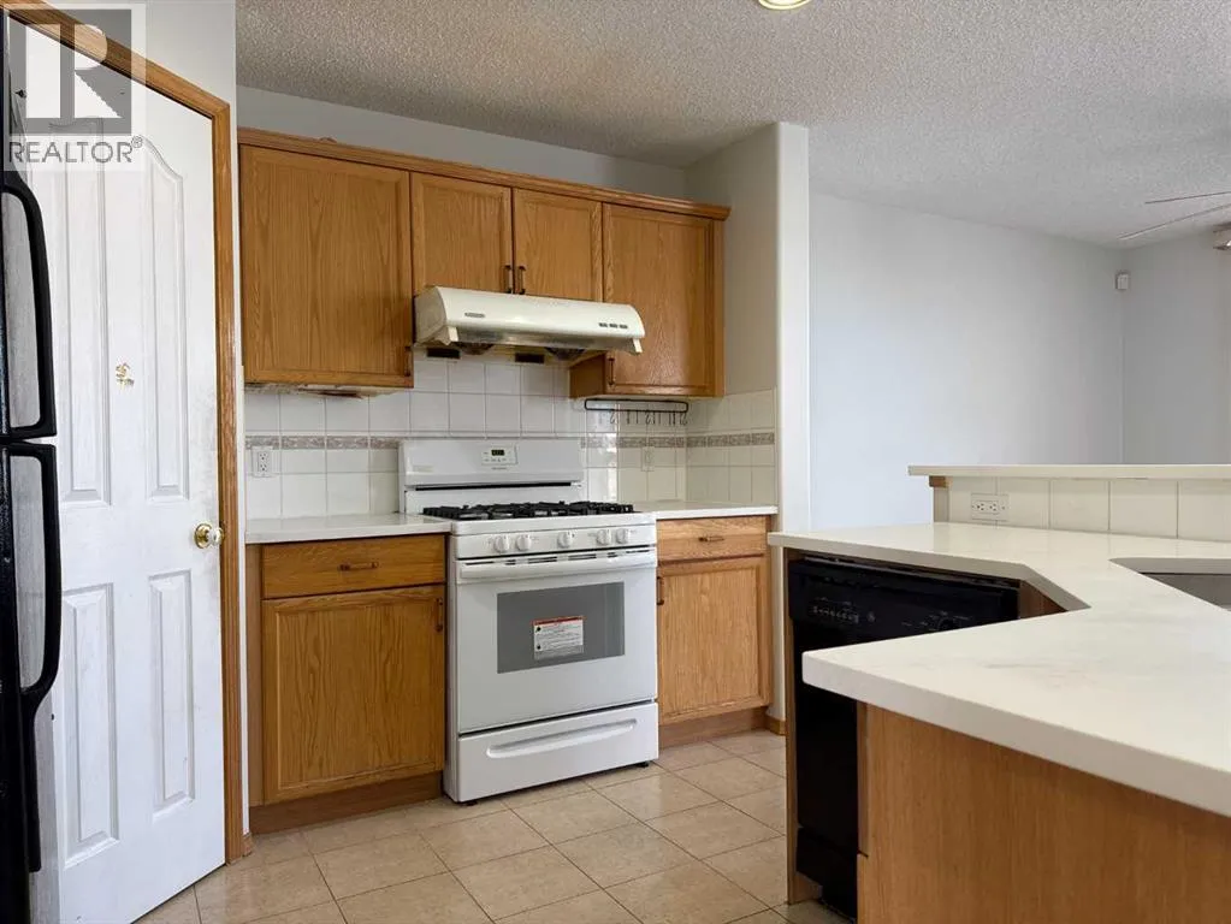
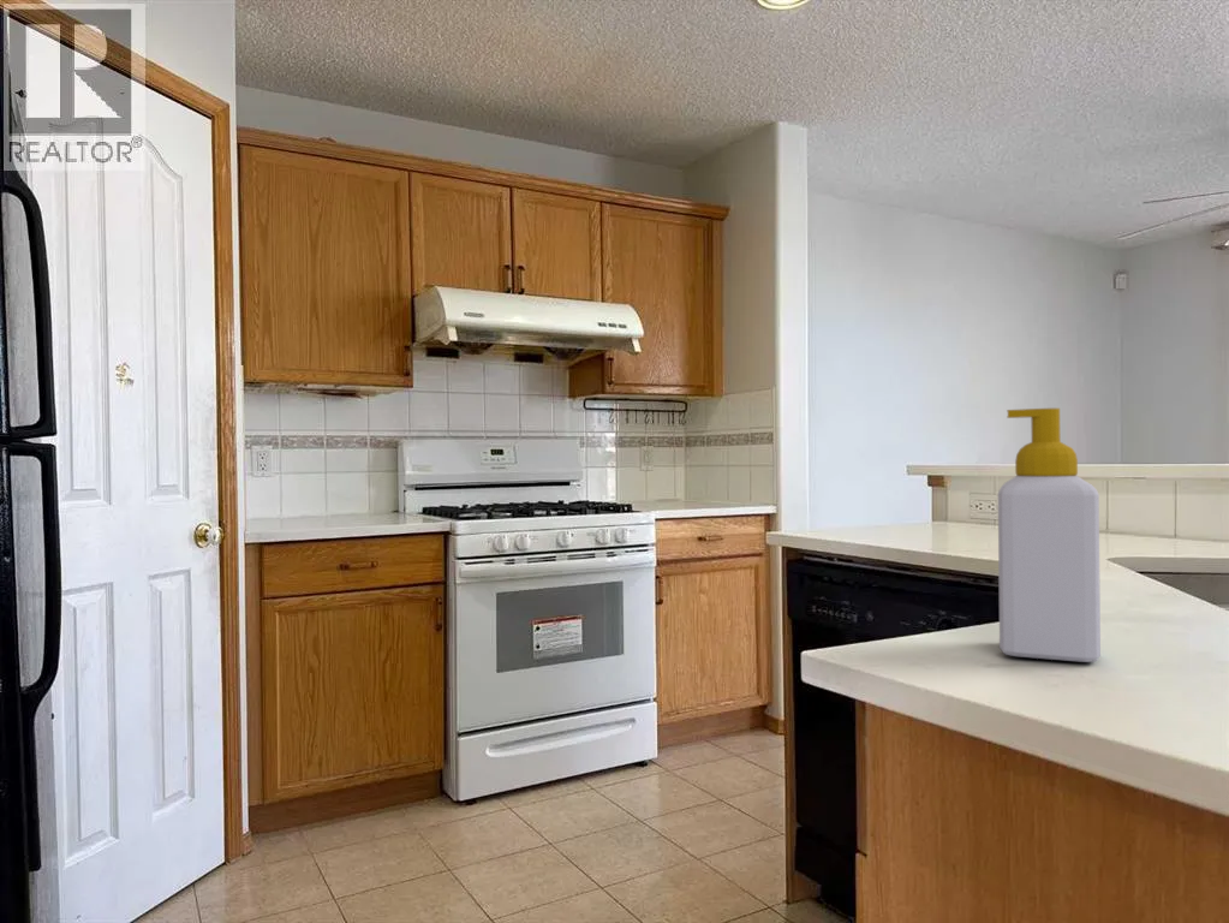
+ soap bottle [997,407,1102,663]
